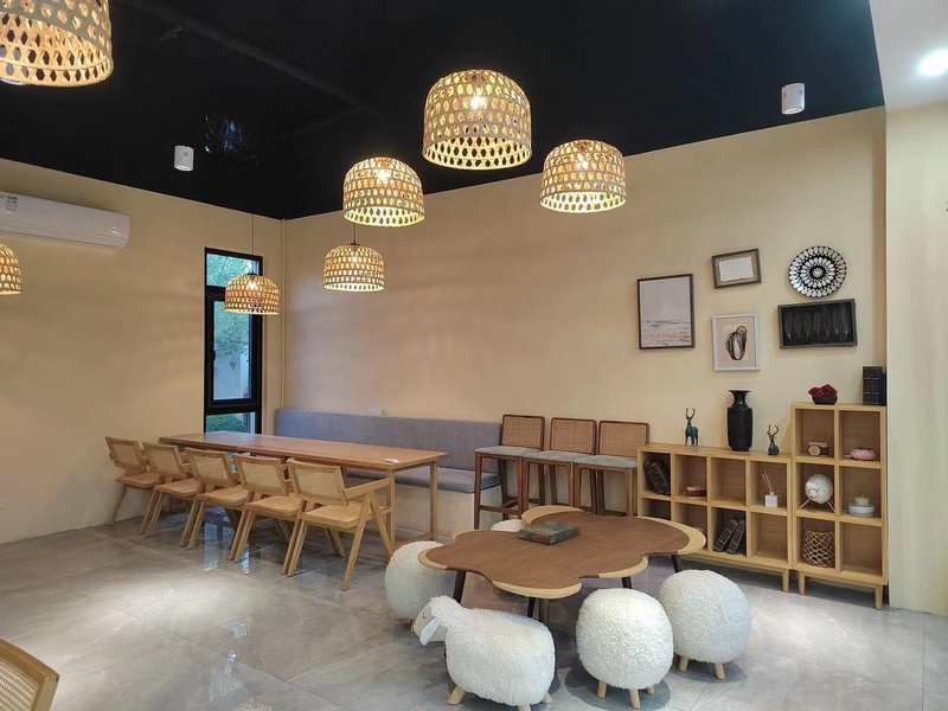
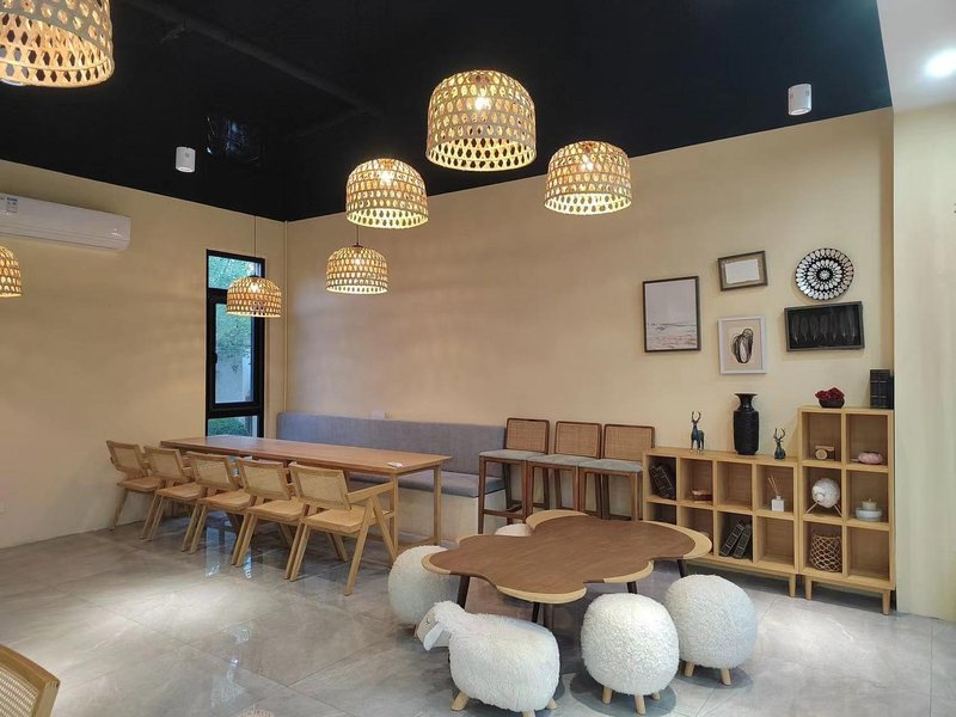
- board game [518,520,581,545]
